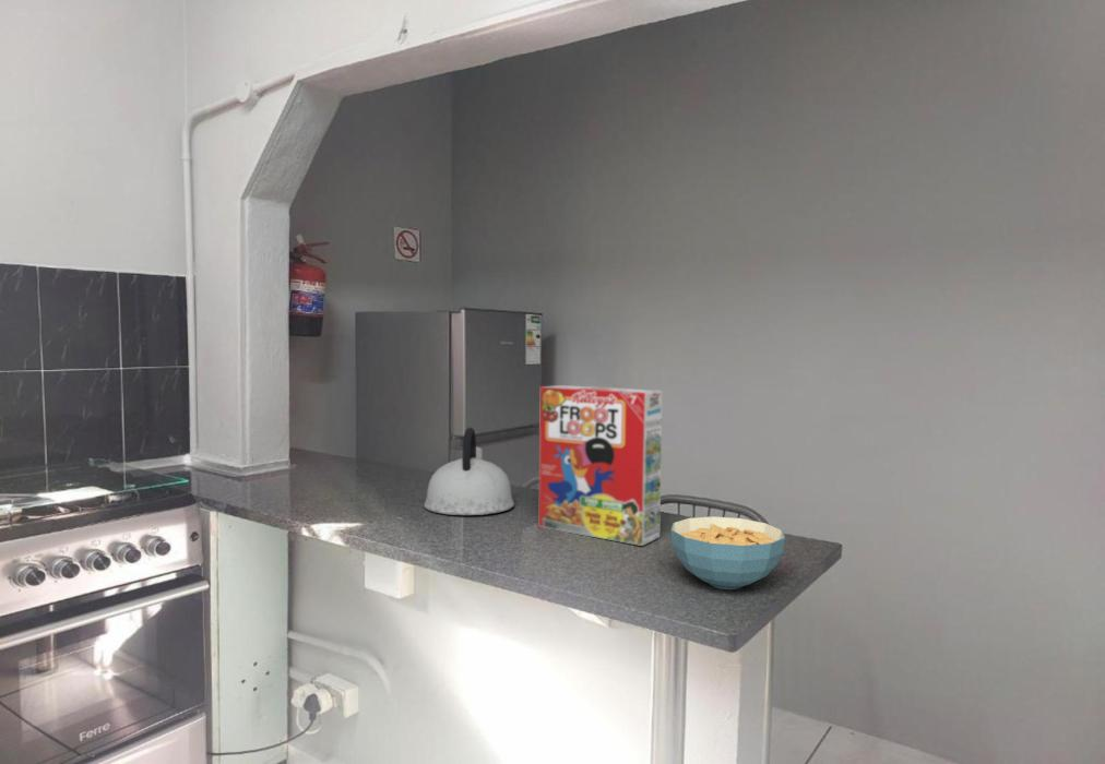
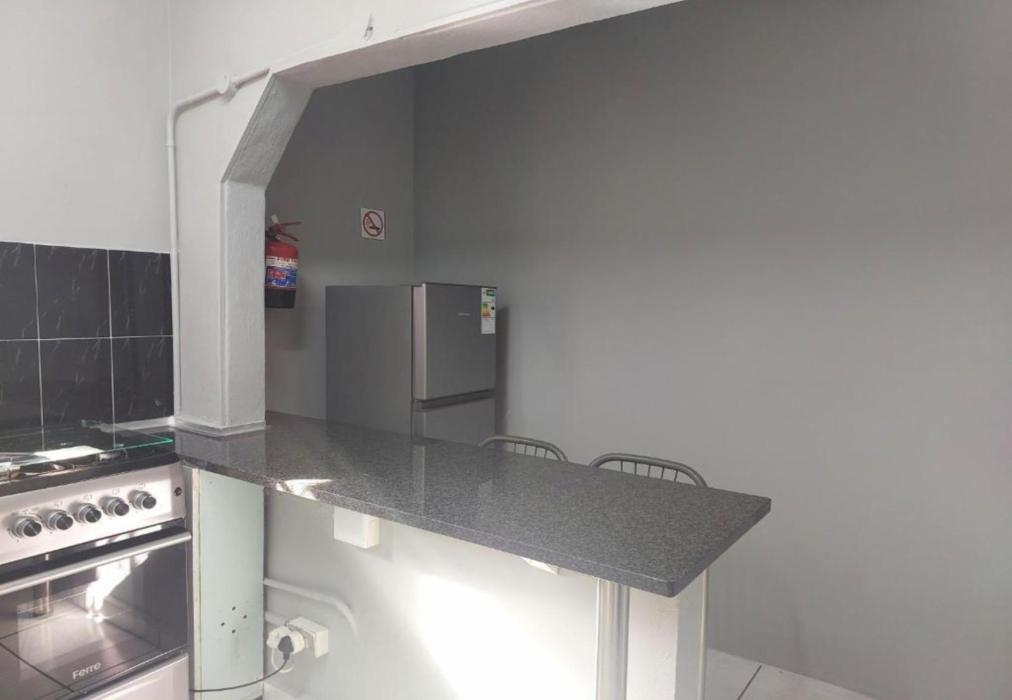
- cereal bowl [669,515,786,590]
- cereal box [538,384,664,547]
- kettle [423,427,515,516]
